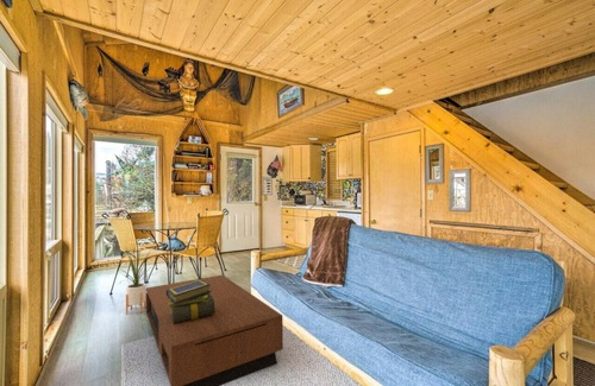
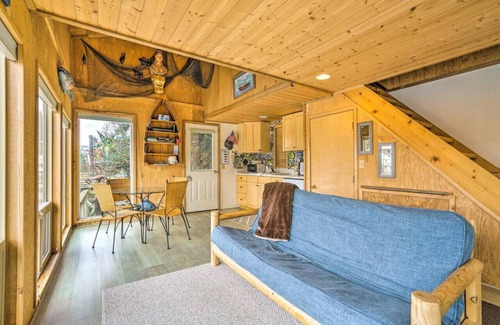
- house plant [115,246,154,315]
- coffee table [145,274,284,386]
- stack of books [167,279,215,324]
